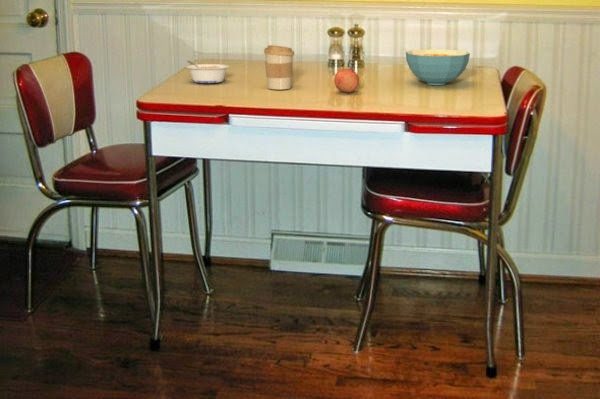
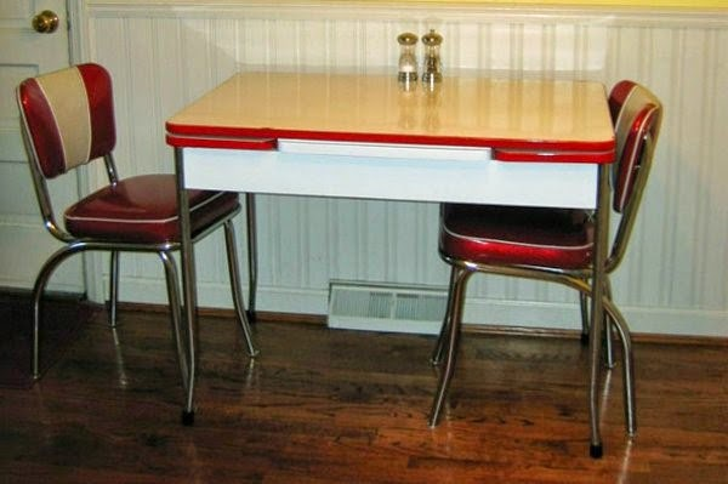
- legume [185,60,231,84]
- coffee cup [263,44,295,91]
- pomegranate [333,67,360,94]
- cereal bowl [405,48,471,86]
